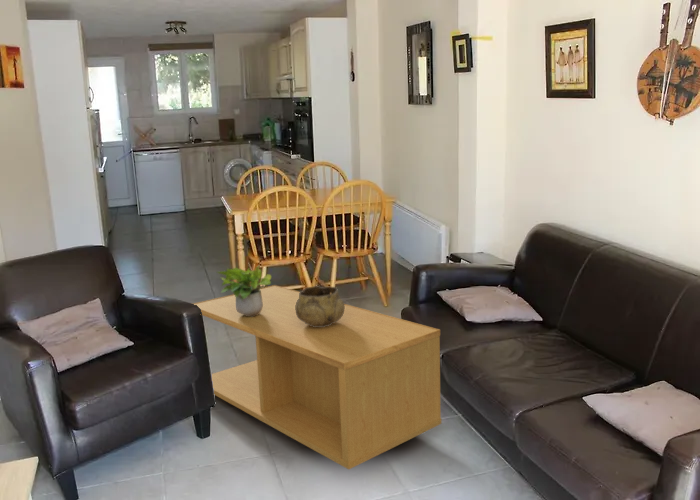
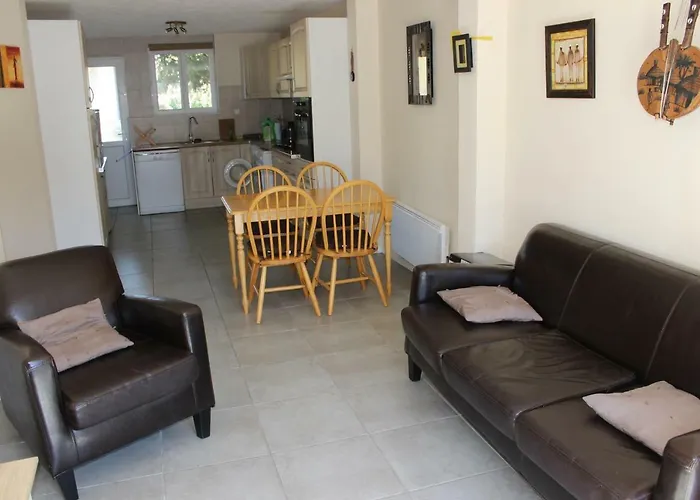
- potted plant [216,265,272,317]
- decorative bowl [295,285,345,327]
- coffee table [192,284,442,470]
